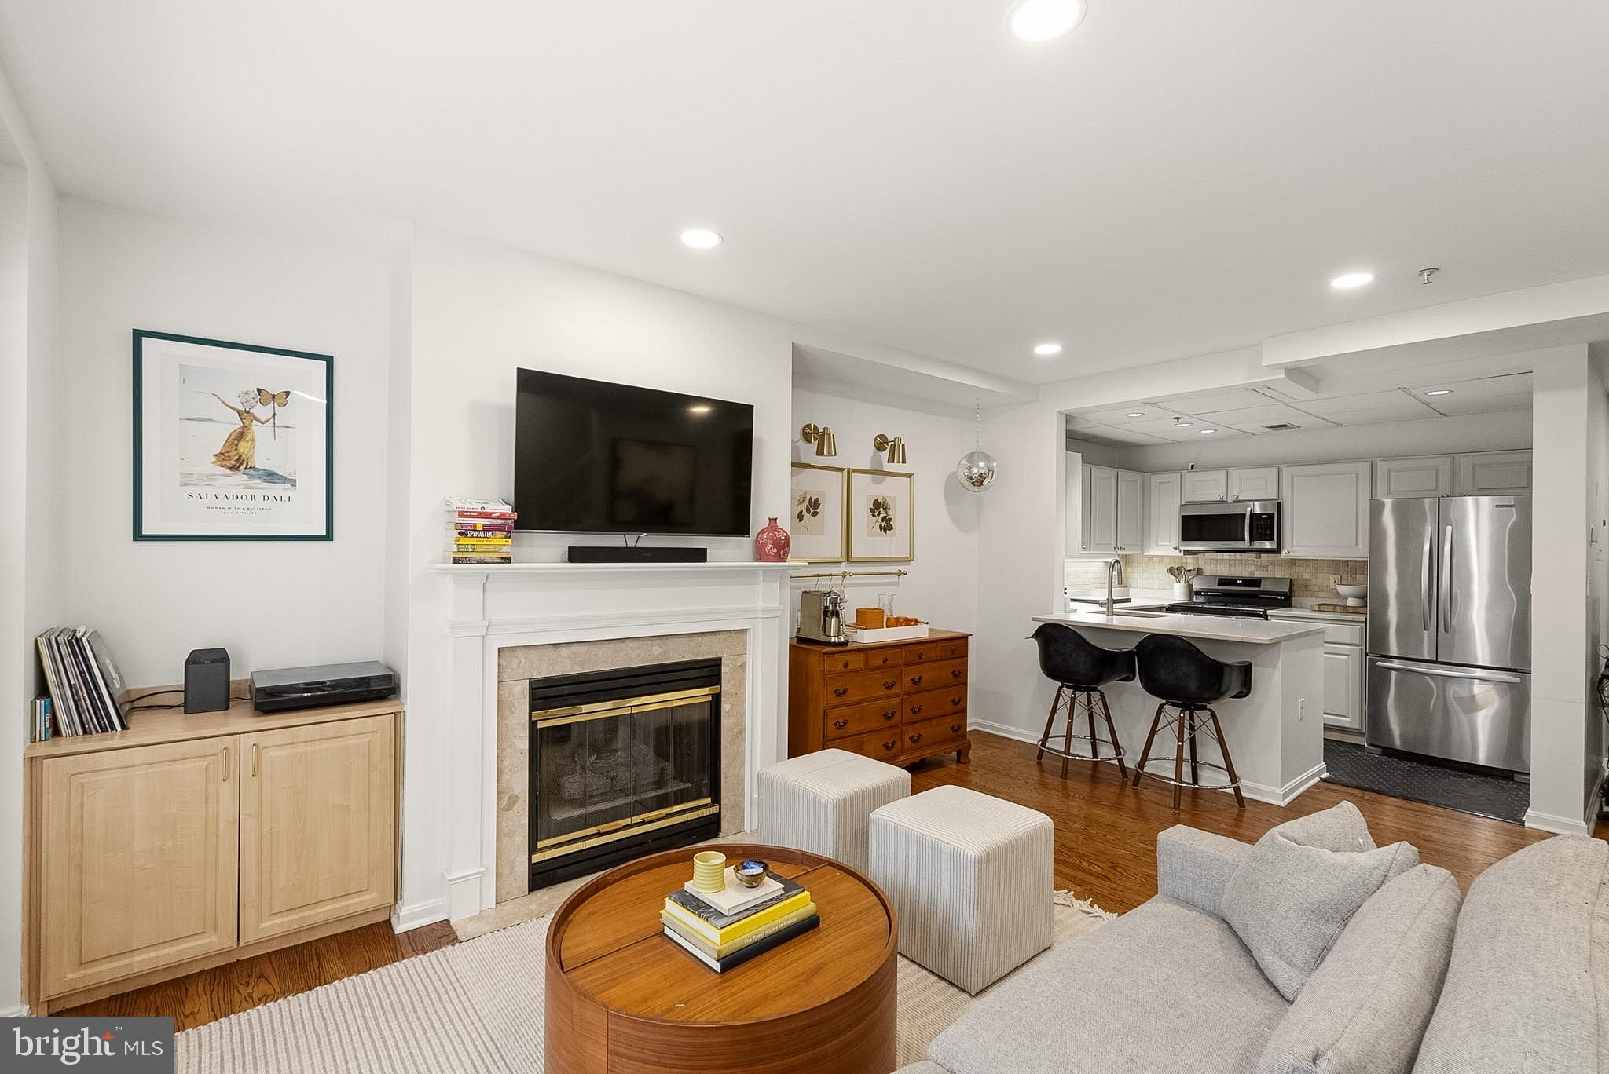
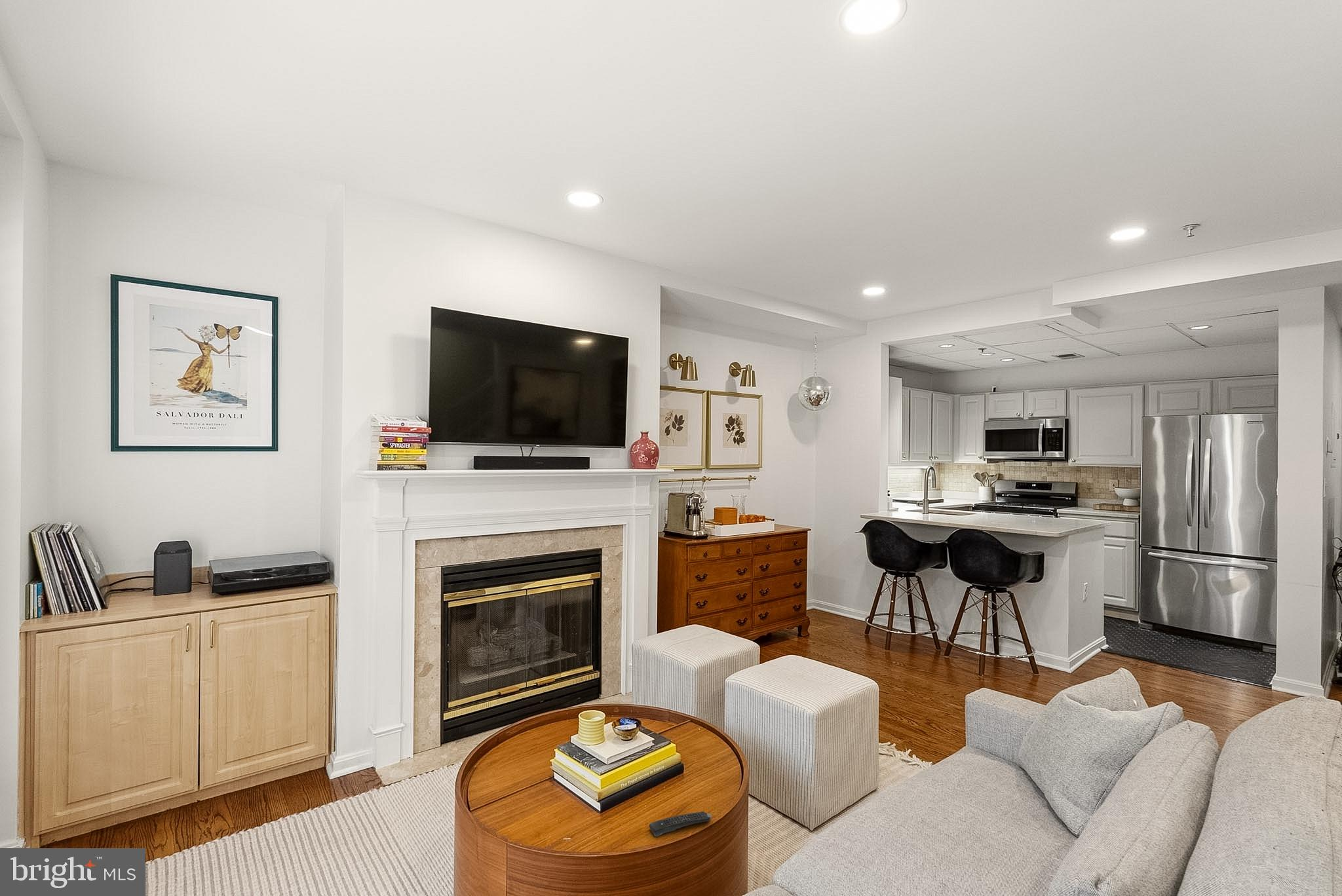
+ remote control [649,811,712,837]
